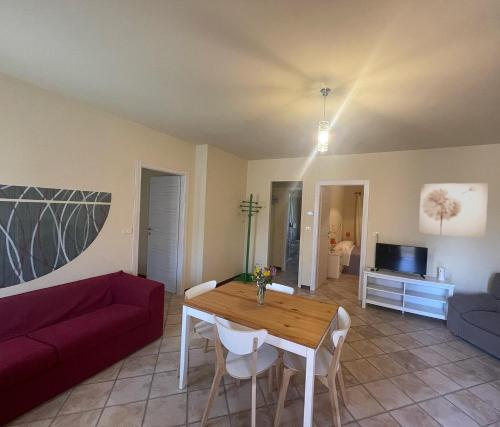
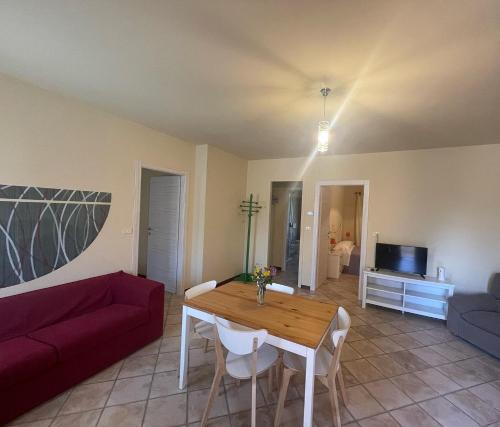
- wall art [418,182,489,239]
